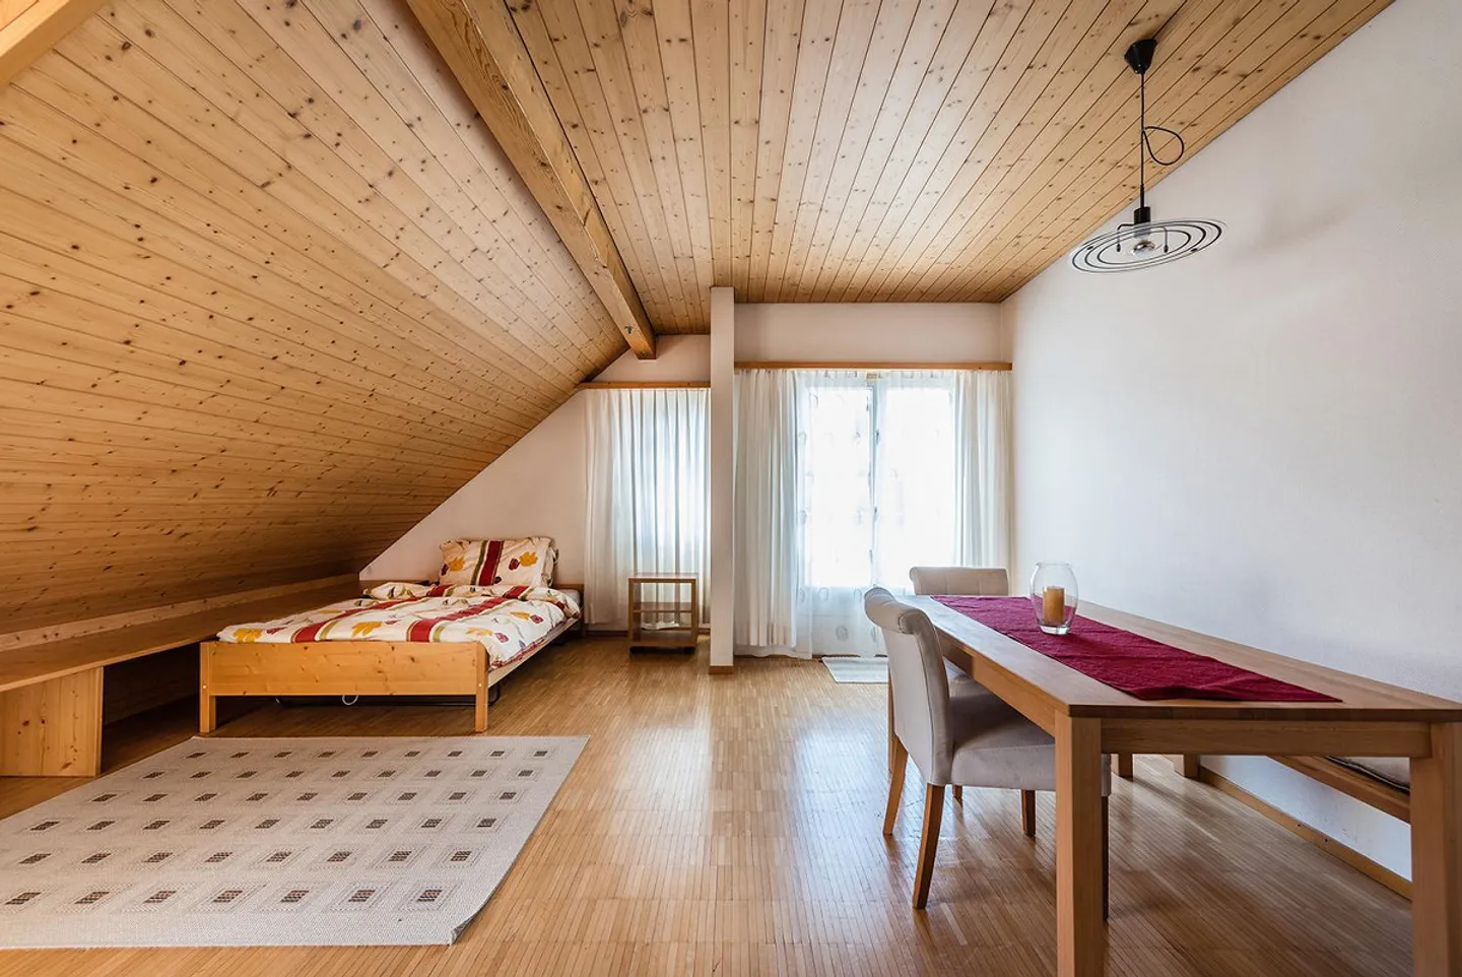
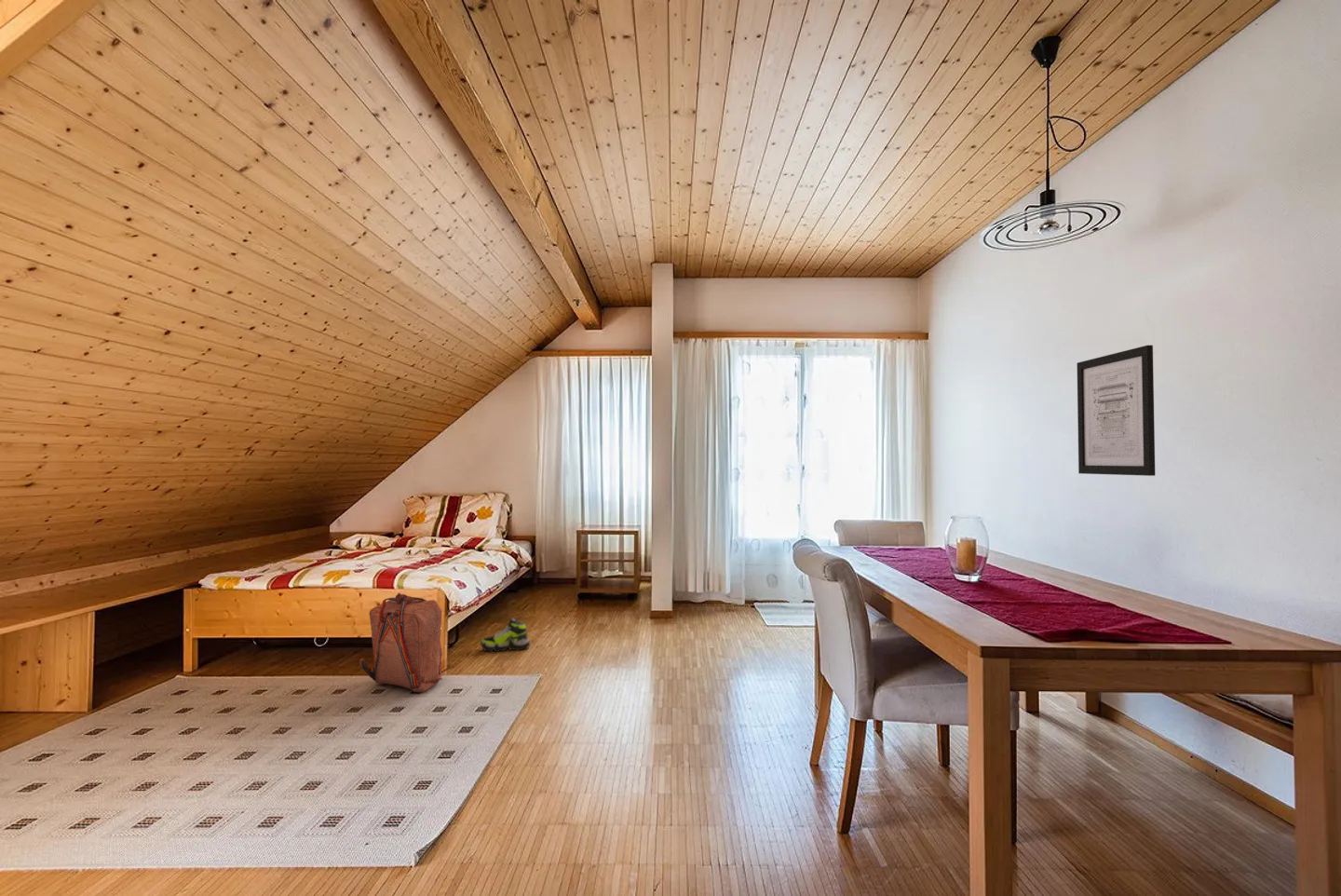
+ shoe [480,617,531,653]
+ wall art [1077,345,1156,477]
+ backpack [359,591,443,693]
